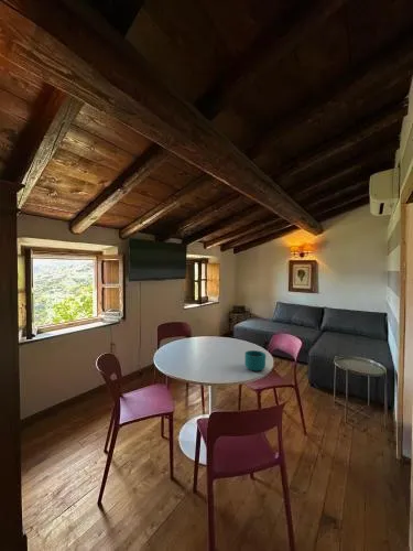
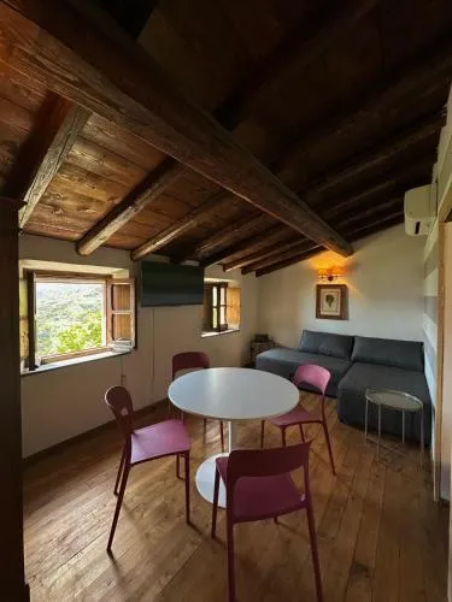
- cup [243,349,267,371]
